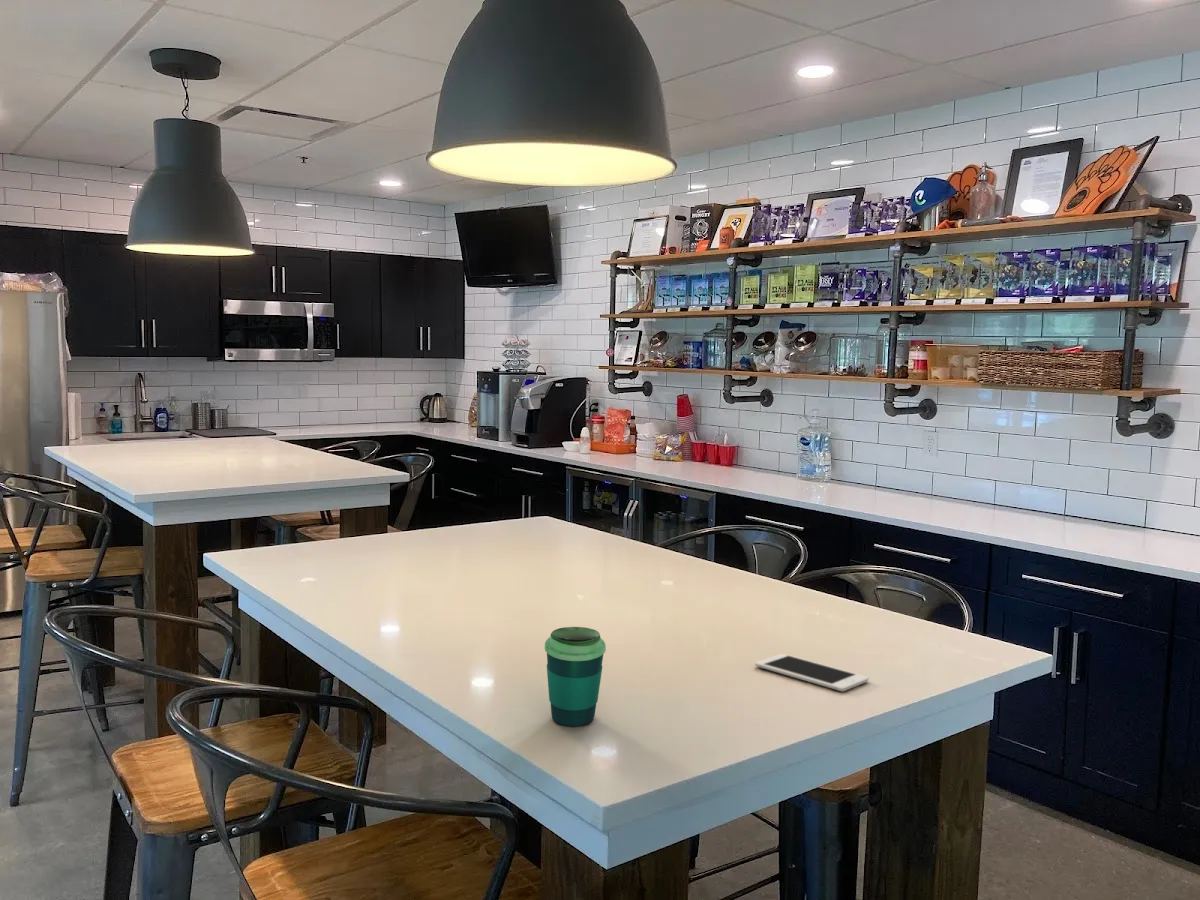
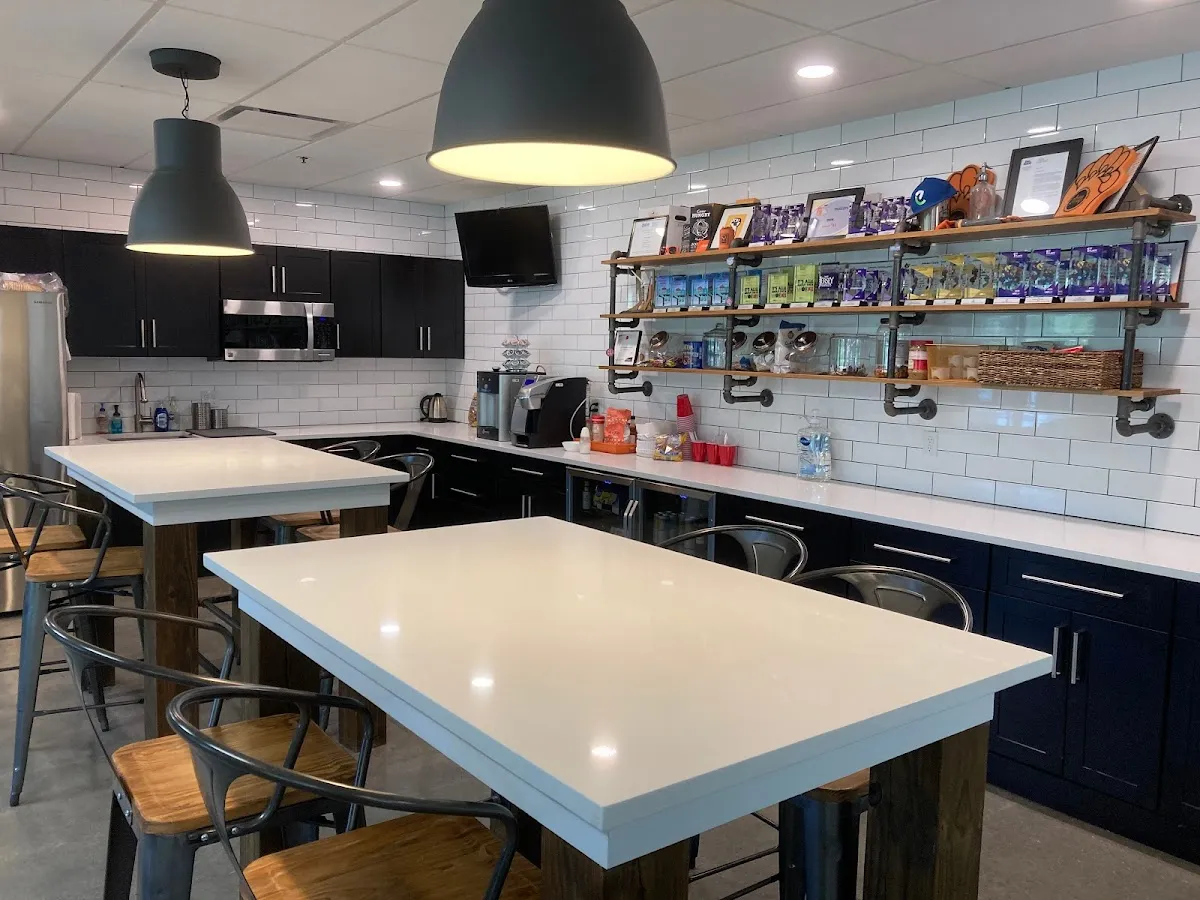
- cell phone [754,653,869,692]
- cup [544,626,607,727]
